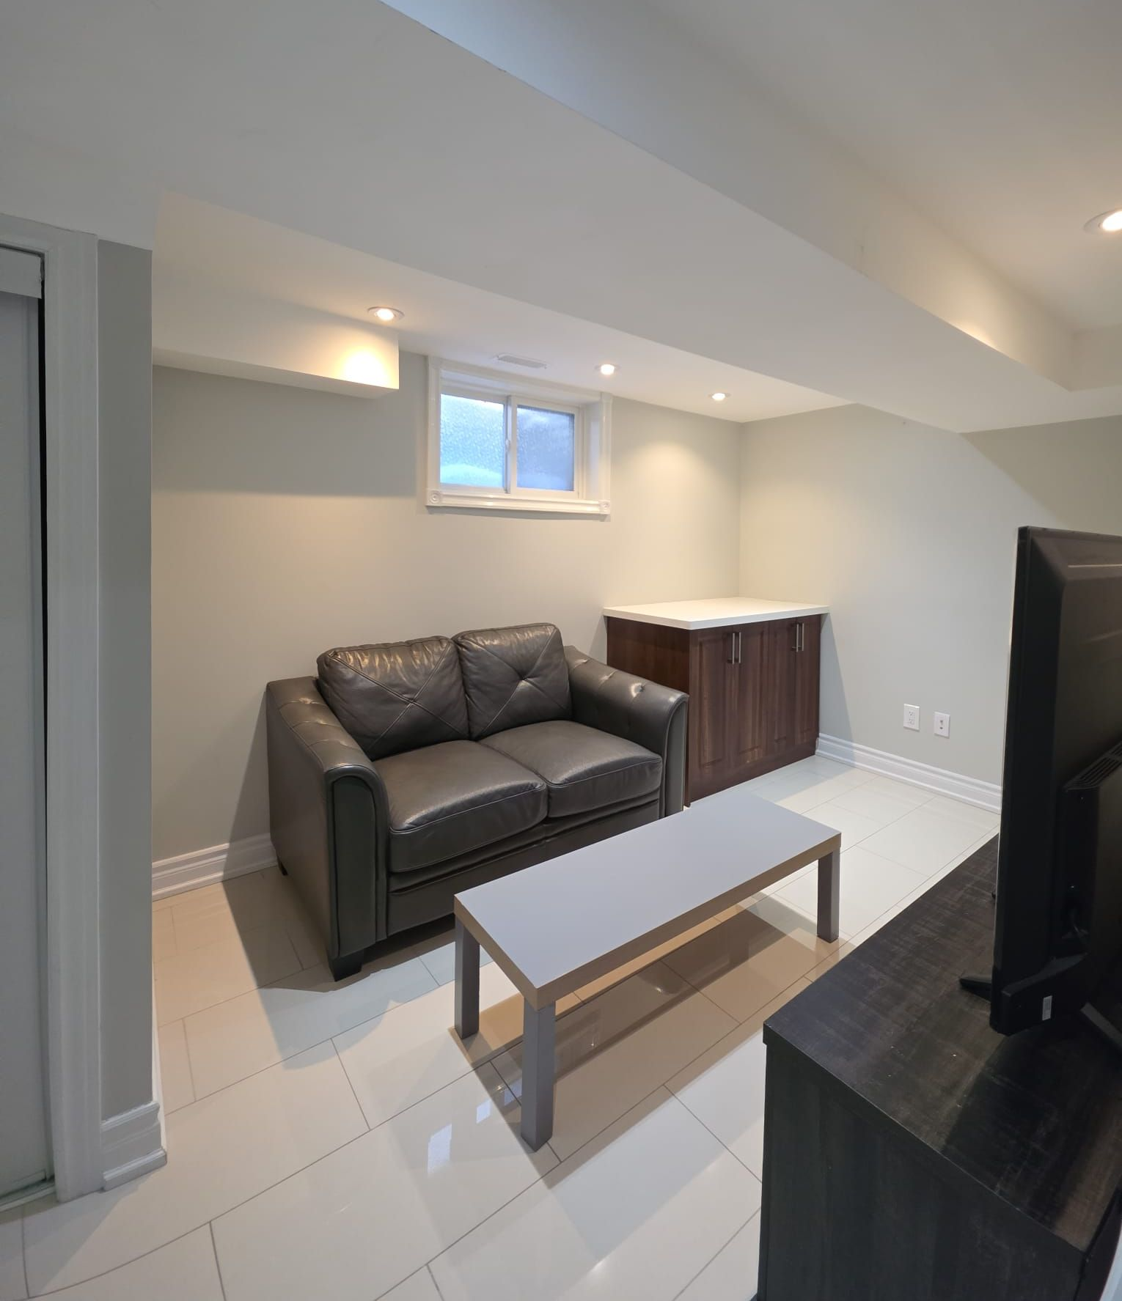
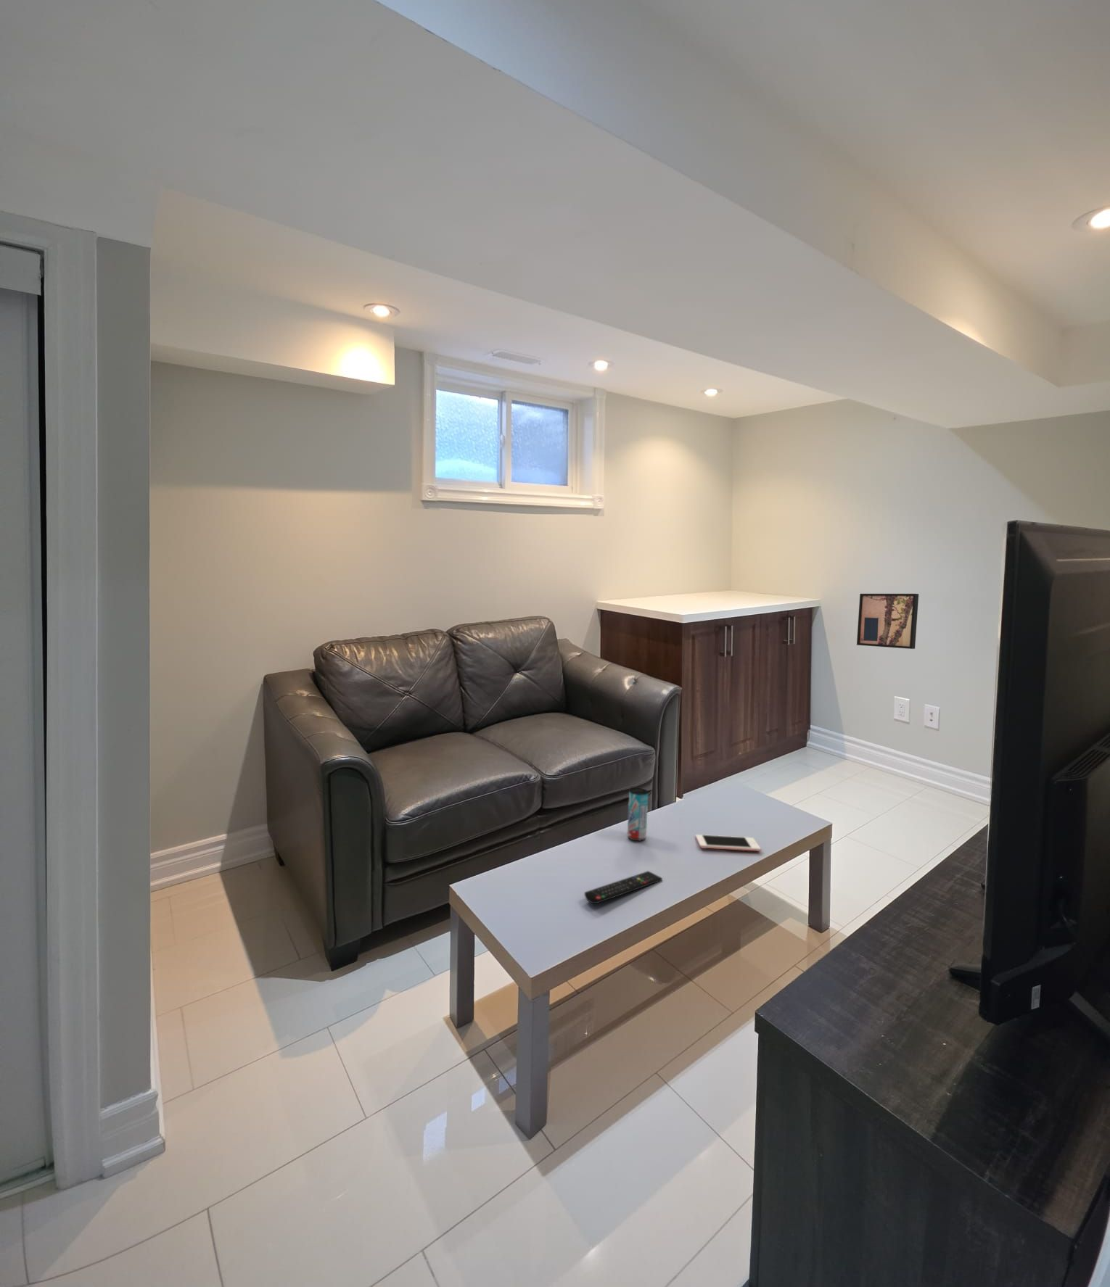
+ remote control [585,870,663,904]
+ wall art [856,593,920,650]
+ cell phone [695,834,761,851]
+ beverage can [627,788,649,842]
